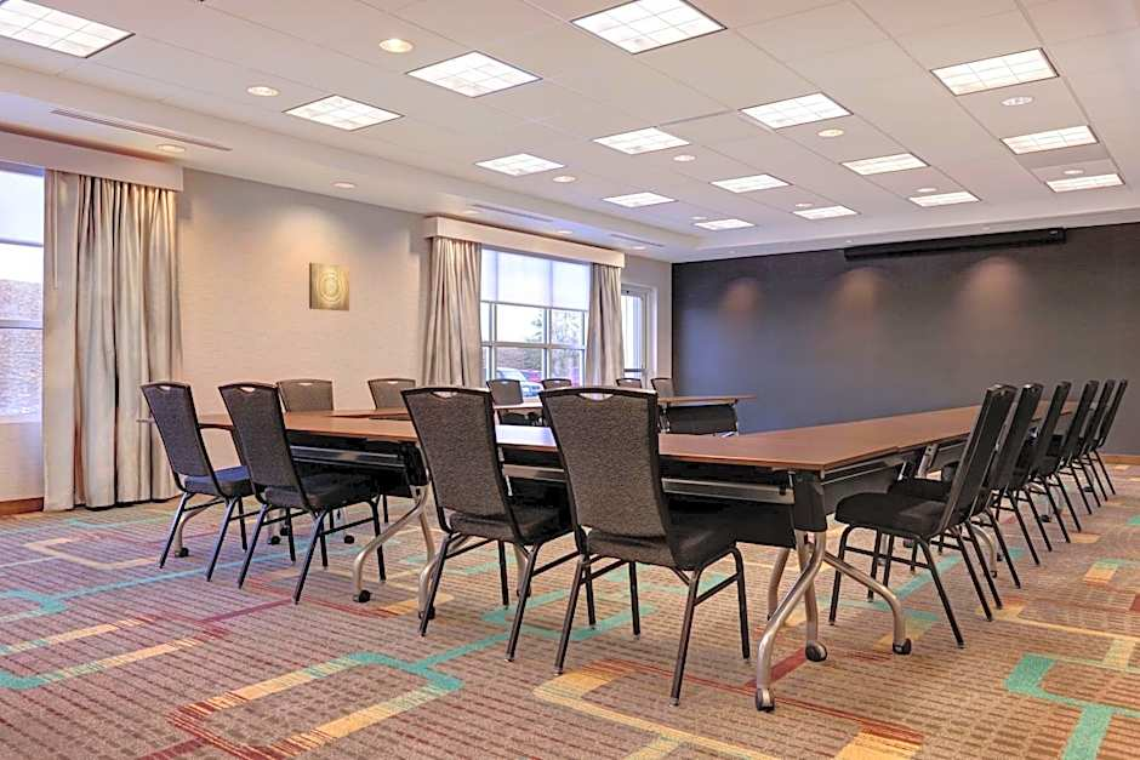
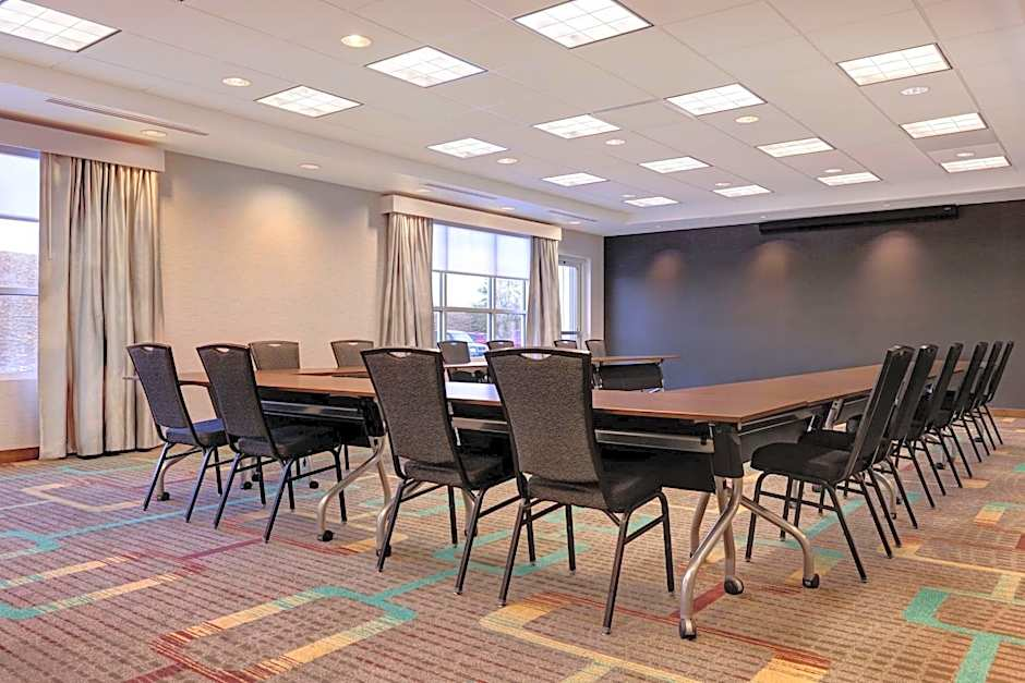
- wall art [308,262,350,313]
